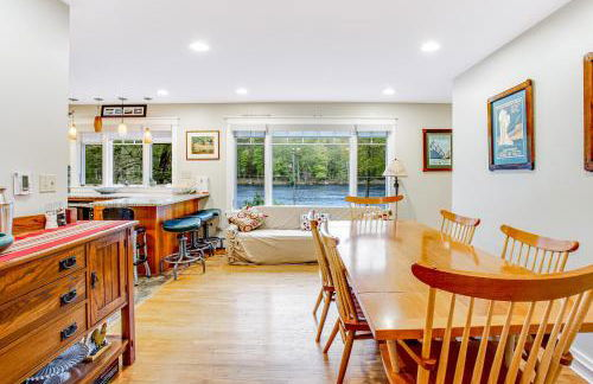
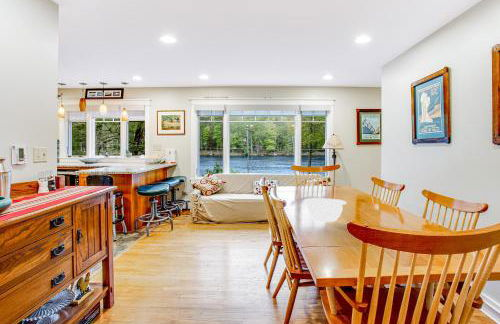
+ mixing bowl [302,197,347,223]
